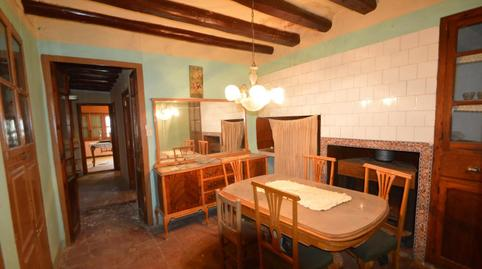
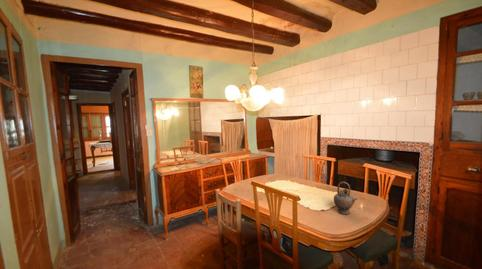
+ teapot [333,181,359,215]
